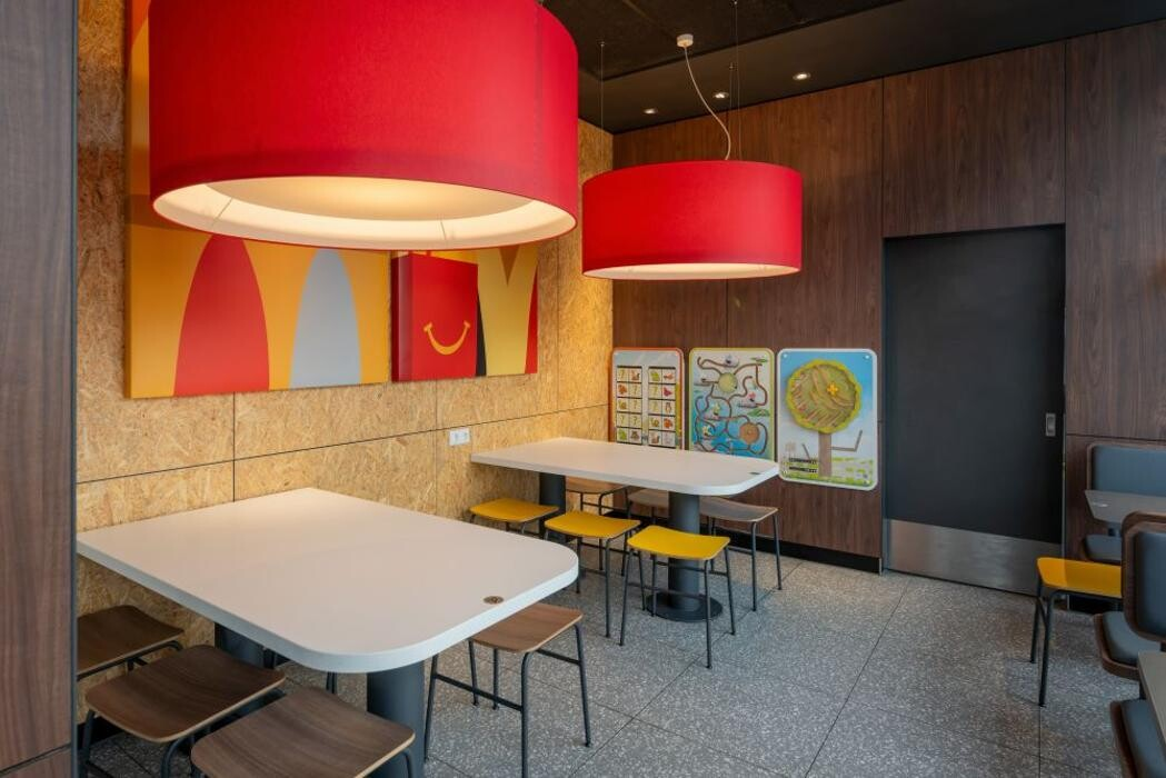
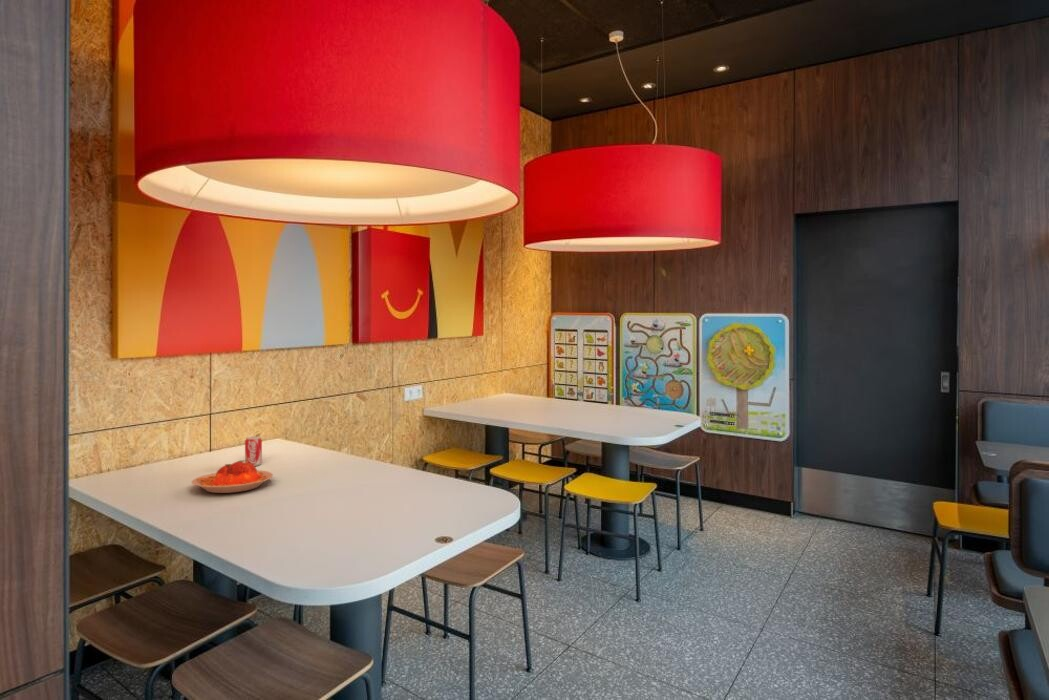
+ beverage can [244,435,263,467]
+ plate [191,459,274,494]
